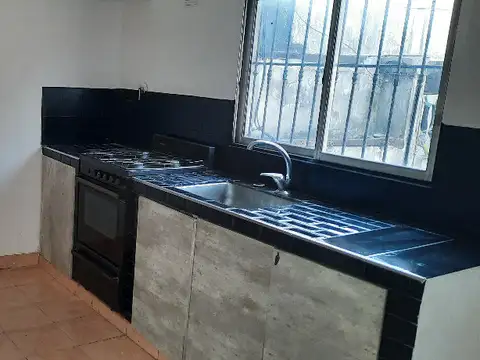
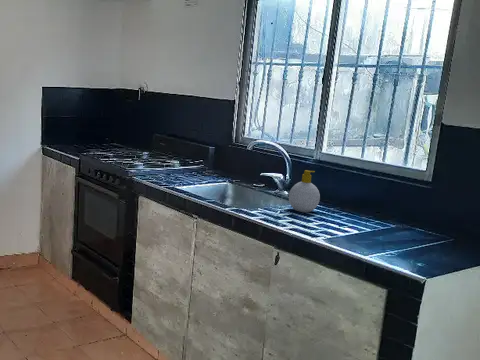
+ soap bottle [288,169,321,213]
